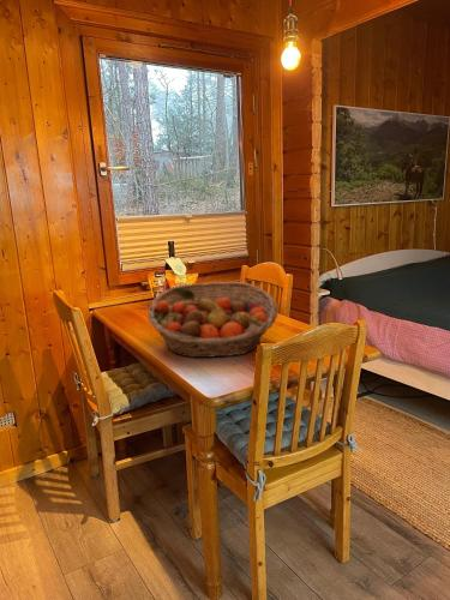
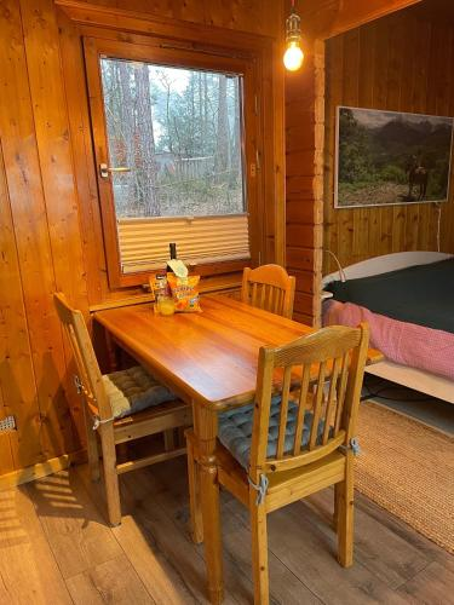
- fruit basket [146,281,278,359]
